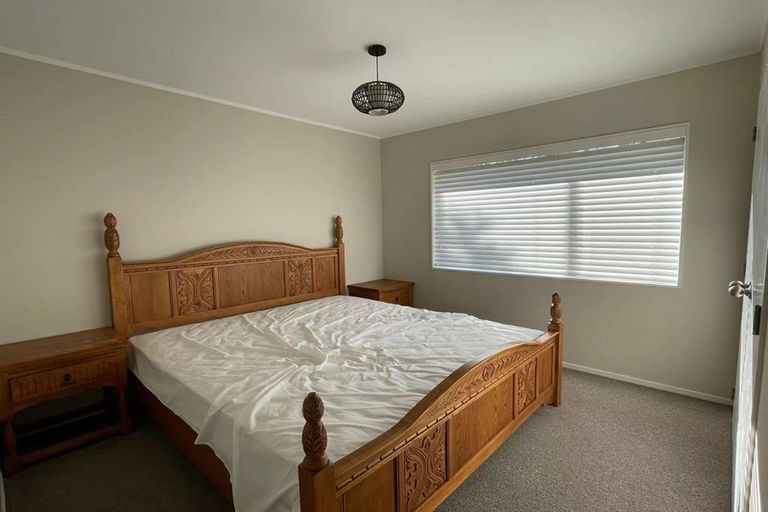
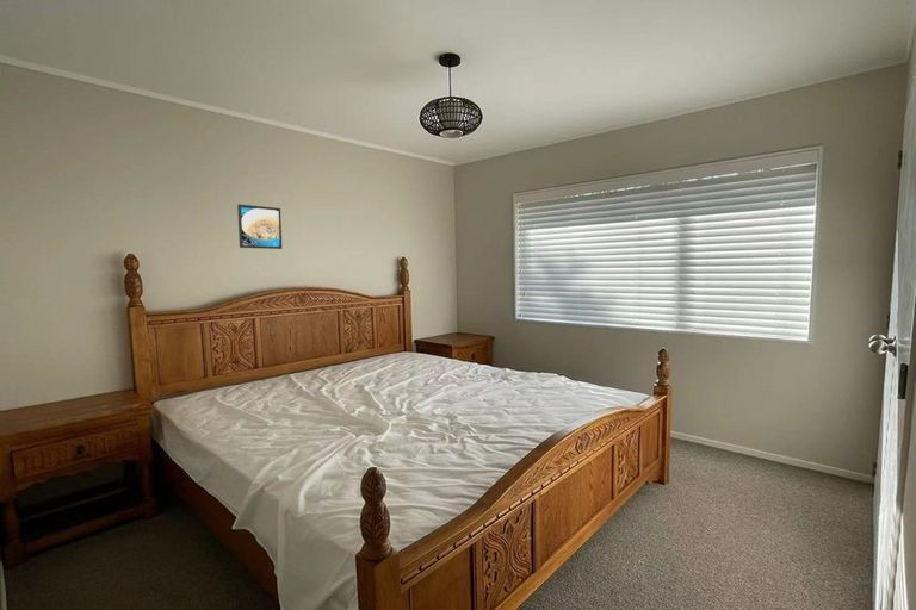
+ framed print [236,203,283,250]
